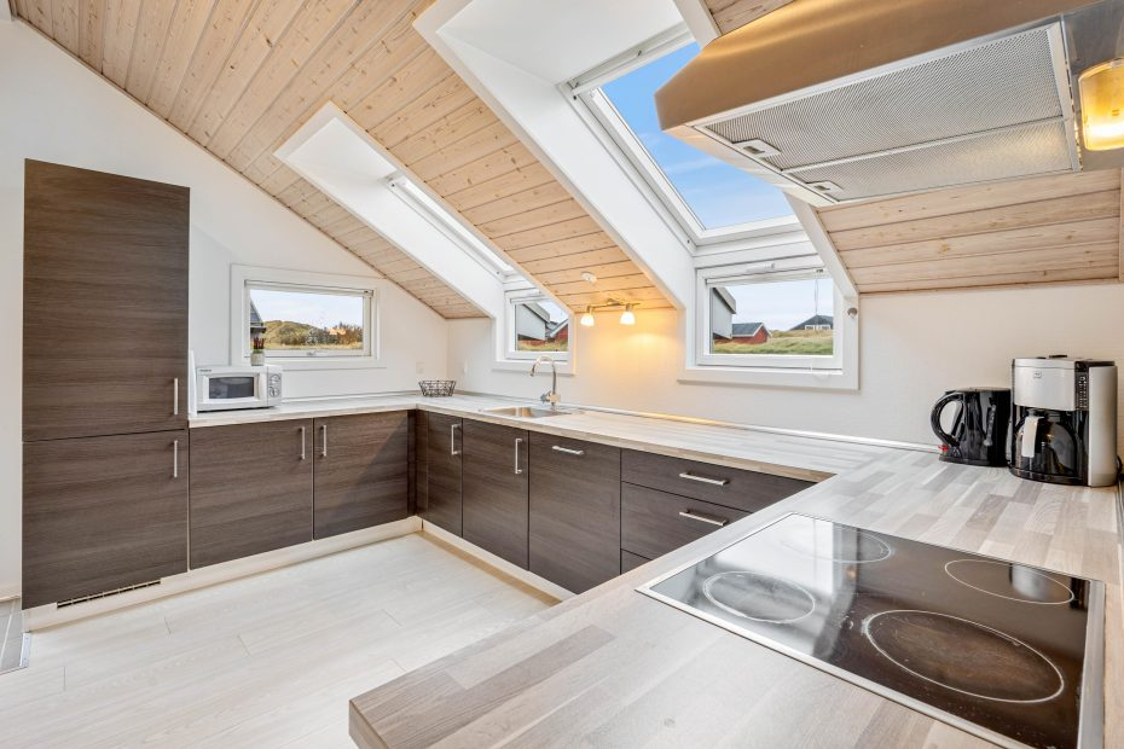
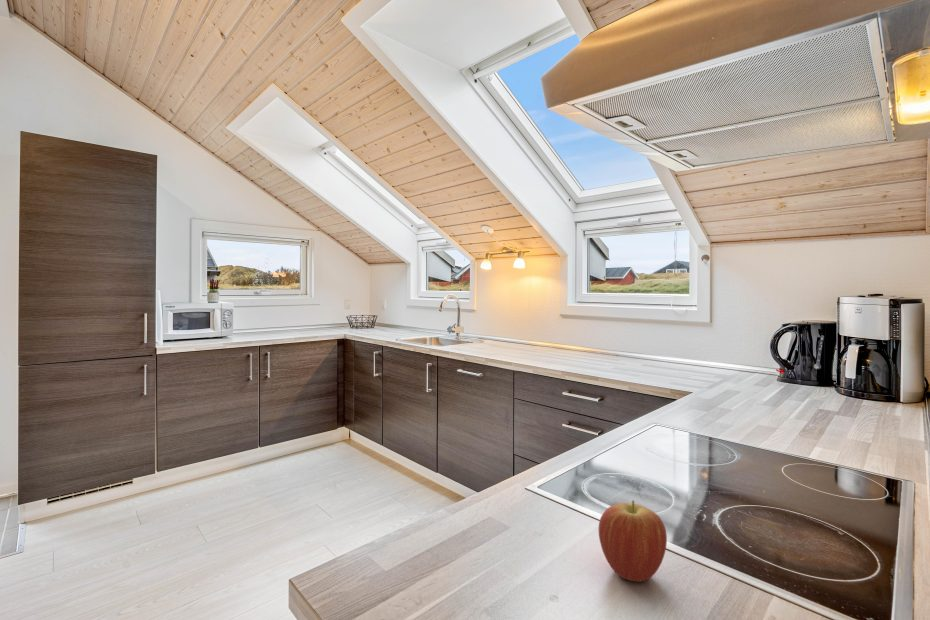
+ fruit [598,499,668,583]
